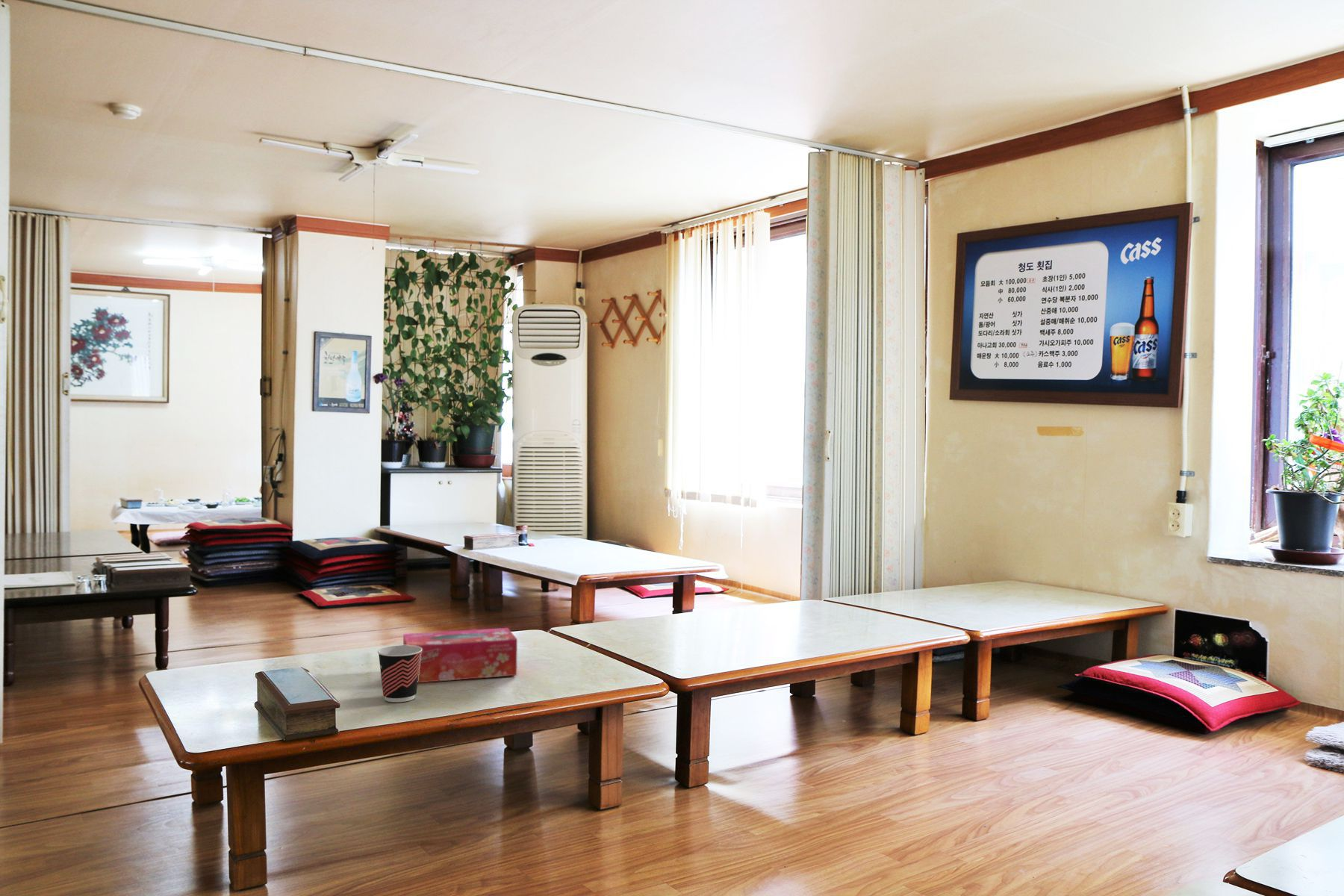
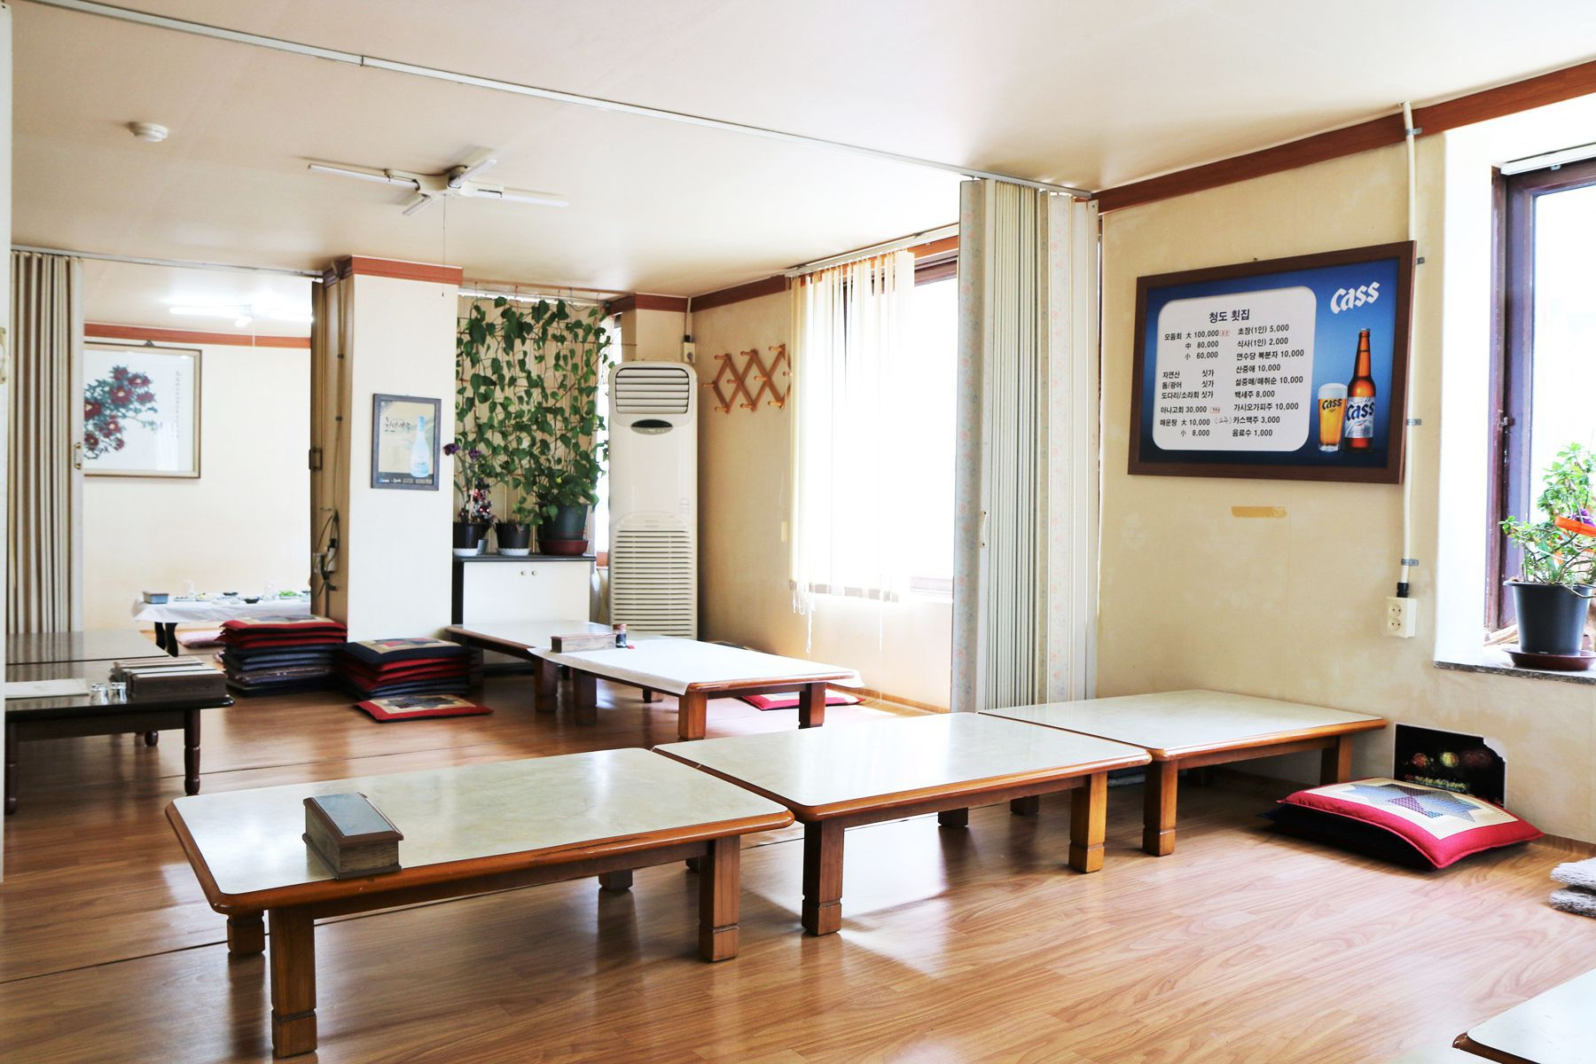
- cup [377,644,422,703]
- tissue box [402,627,518,684]
